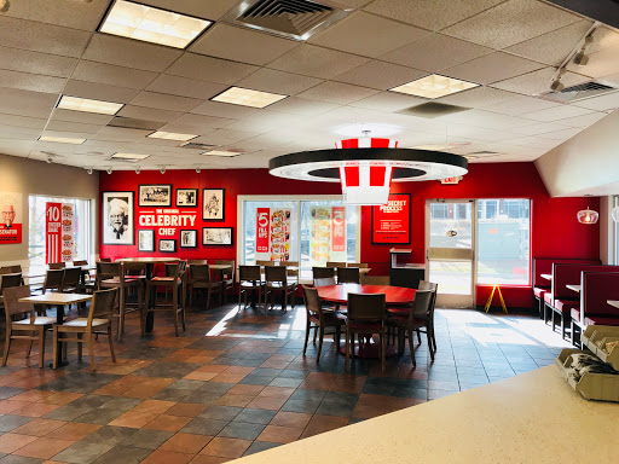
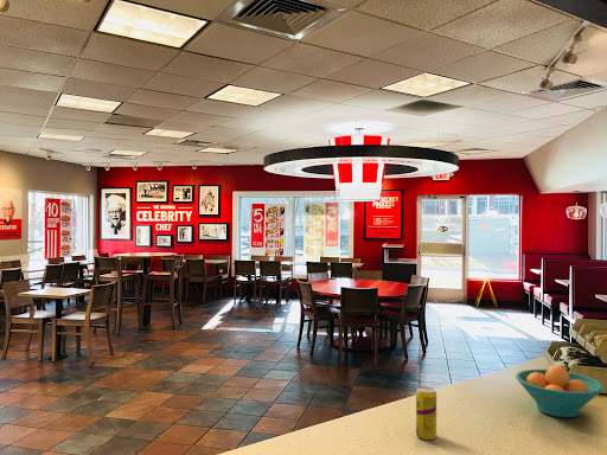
+ fruit bowl [515,365,605,418]
+ beverage can [415,385,437,441]
